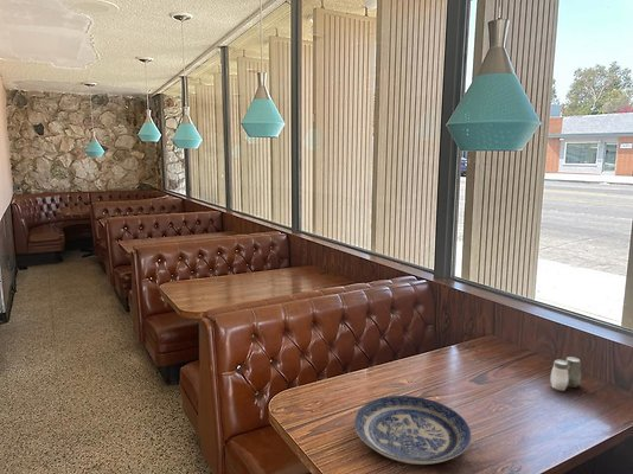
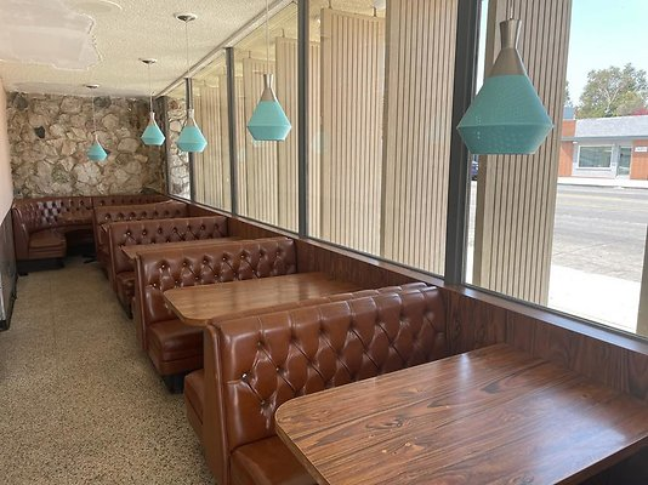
- plate [353,395,473,466]
- salt and pepper shaker [549,356,582,391]
